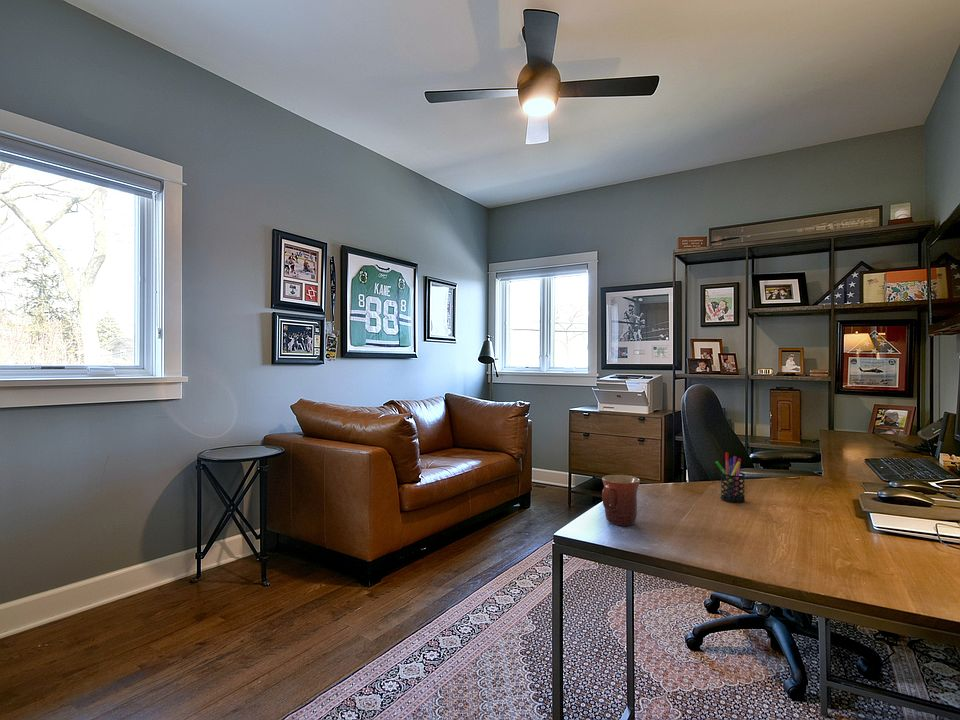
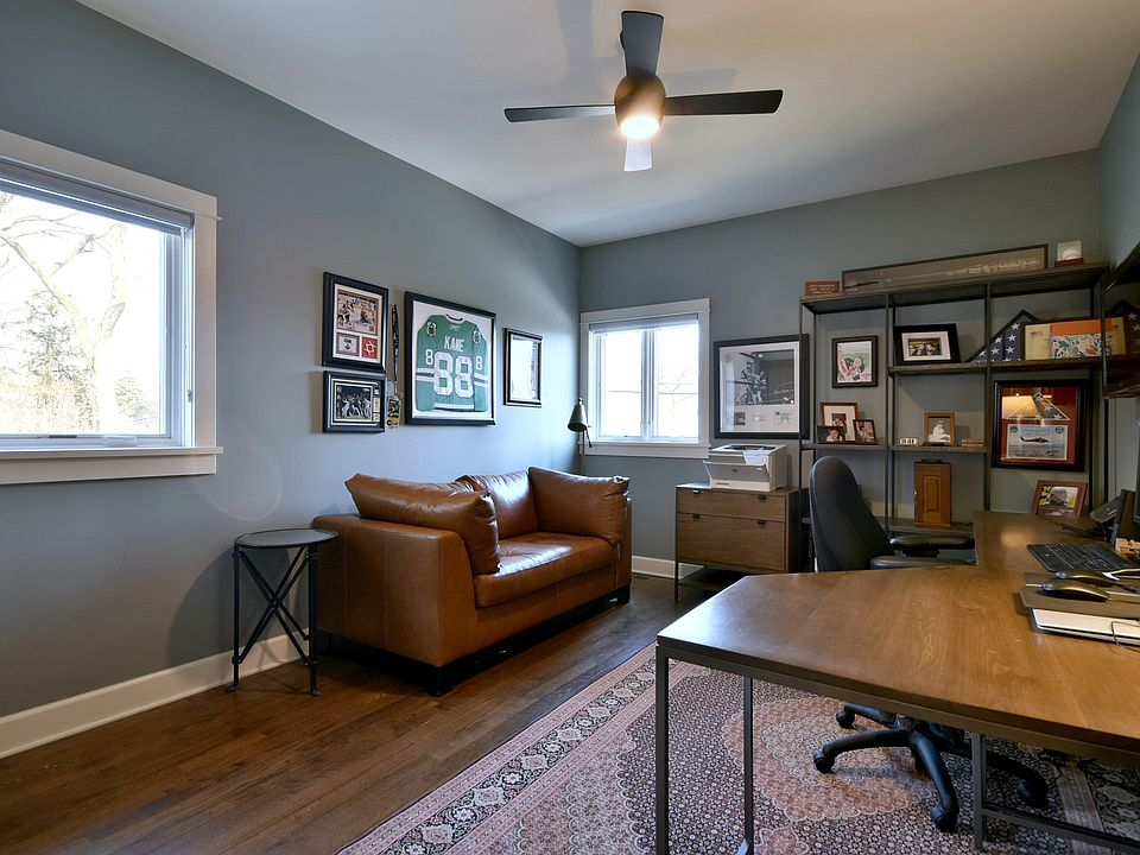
- mug [601,474,641,526]
- pen holder [715,451,746,503]
